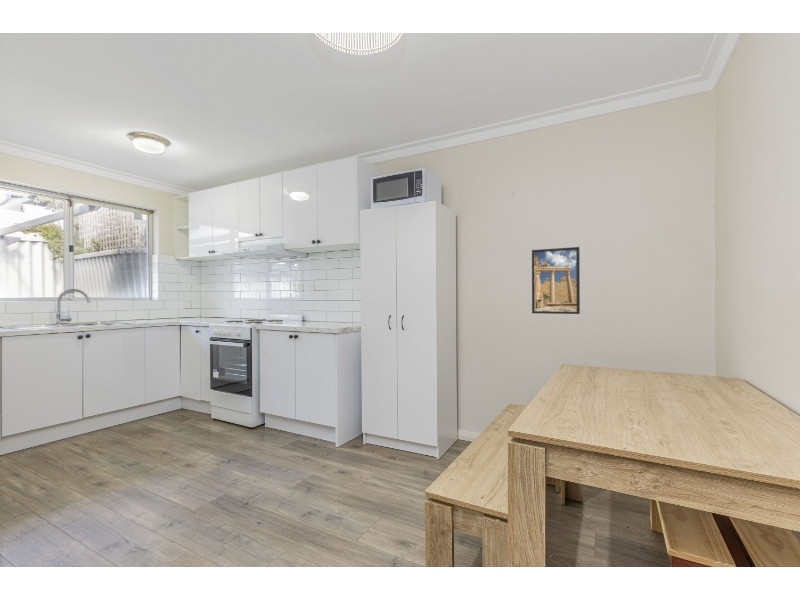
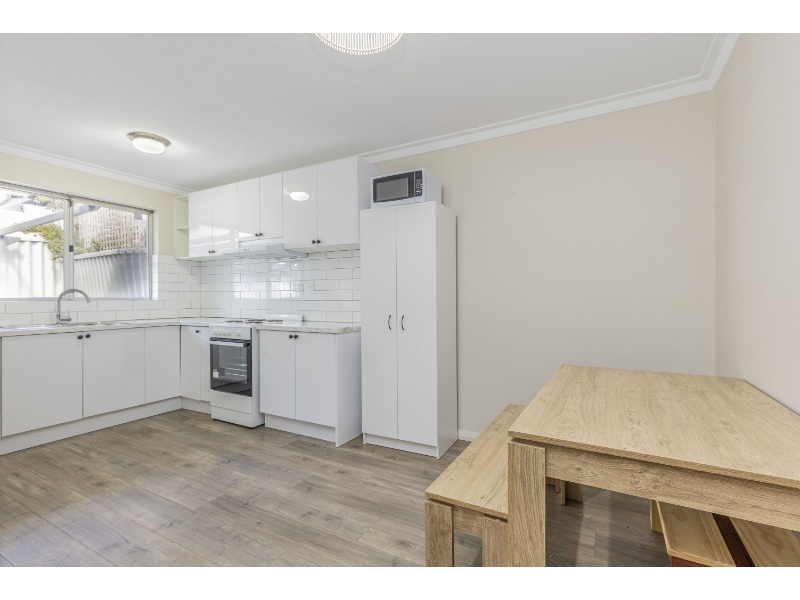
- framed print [531,246,581,315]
